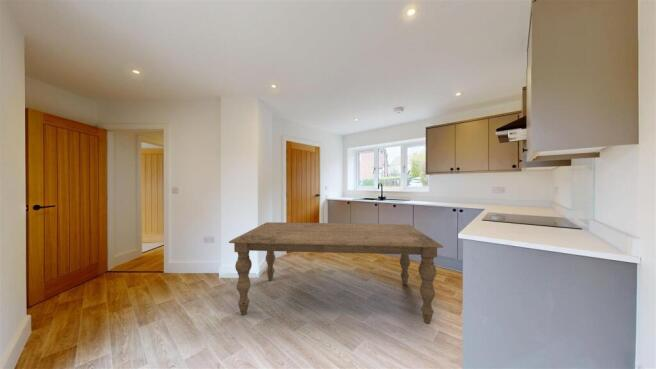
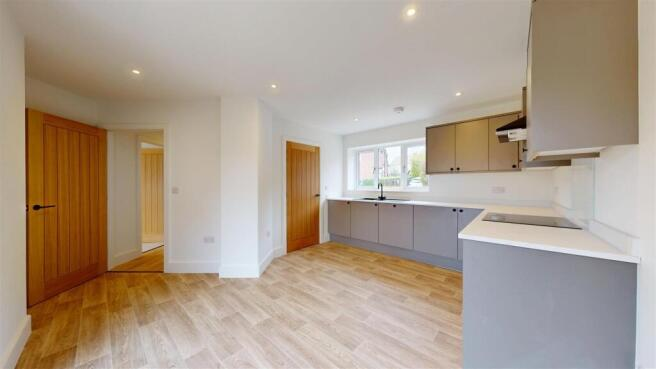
- dining table [228,221,444,325]
